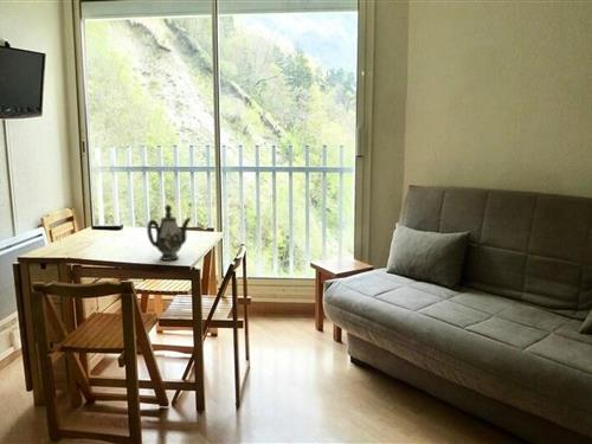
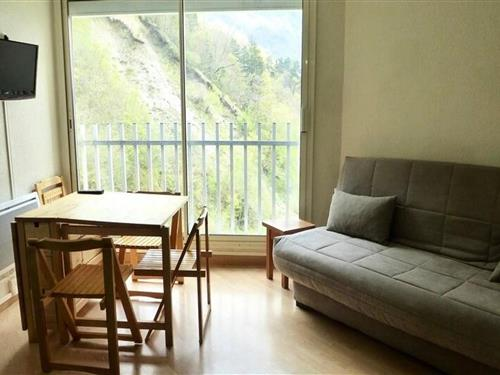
- teapot [146,204,192,262]
